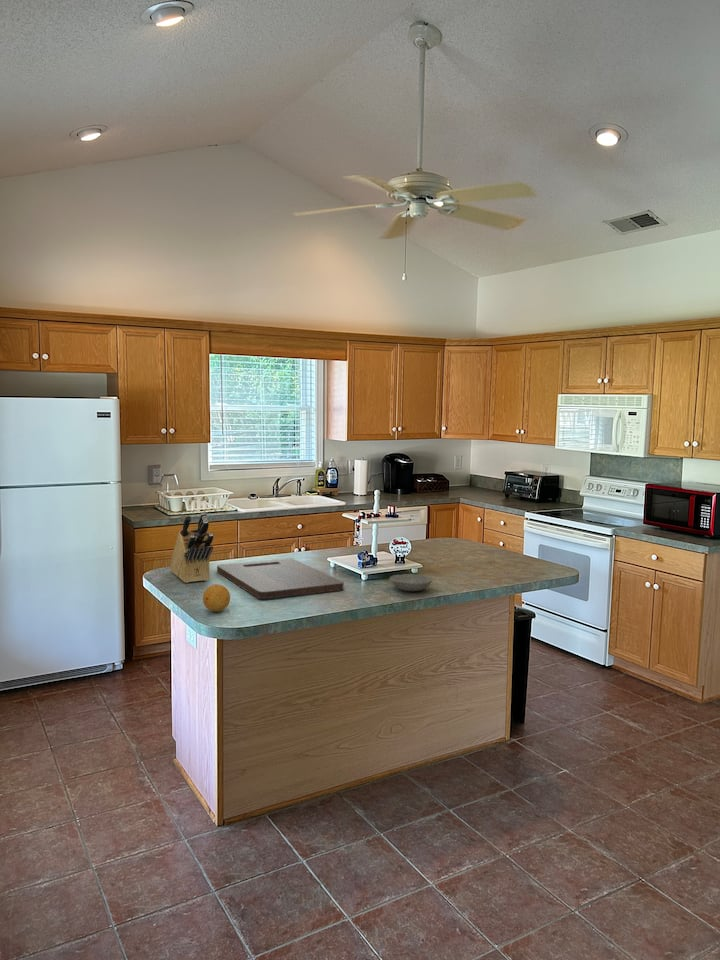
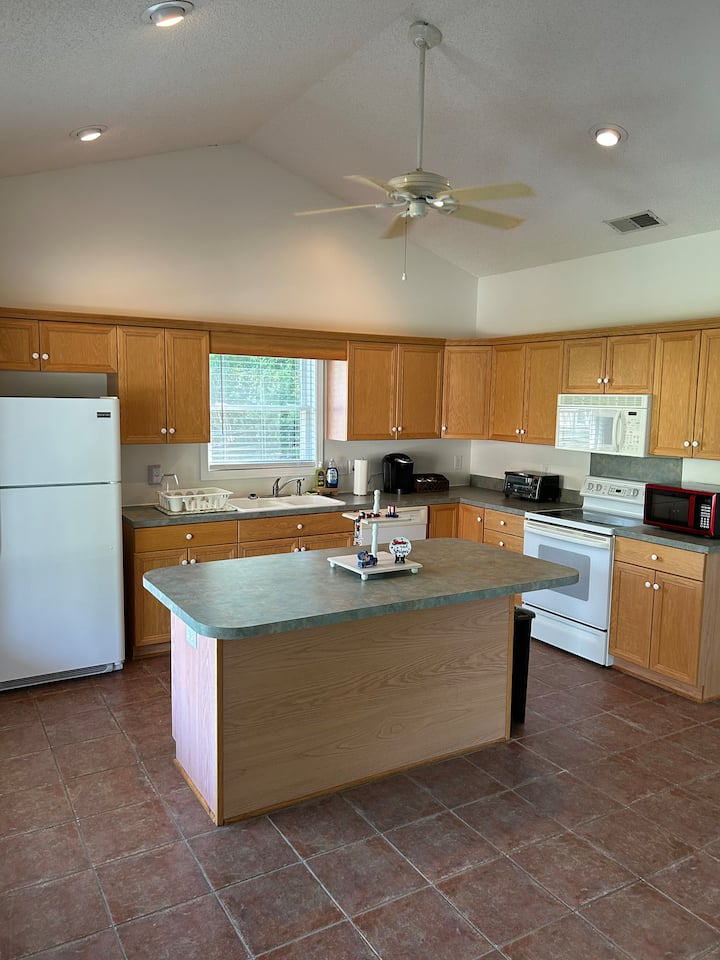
- fruit [202,583,231,613]
- cutting board [216,557,345,600]
- bowl [389,573,433,592]
- knife block [169,510,214,584]
